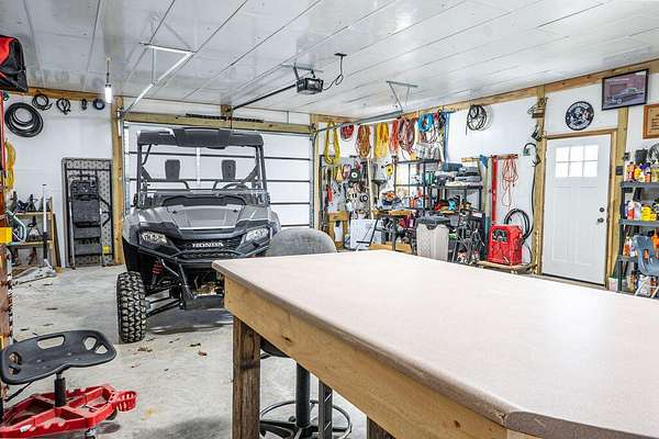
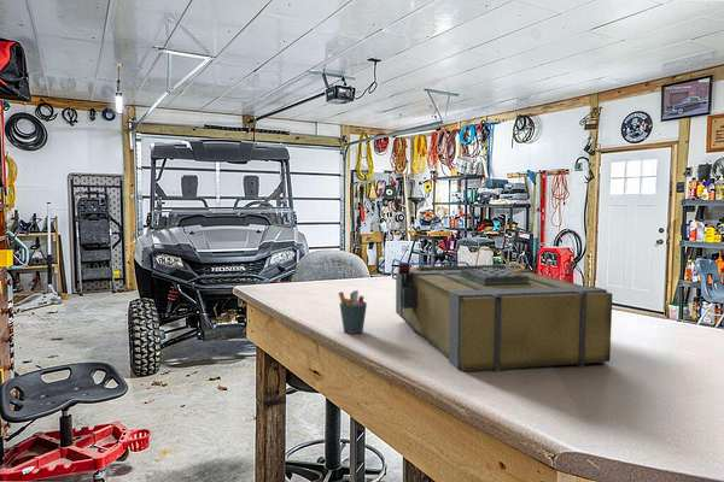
+ toolbox [391,247,613,372]
+ pen holder [338,289,368,335]
